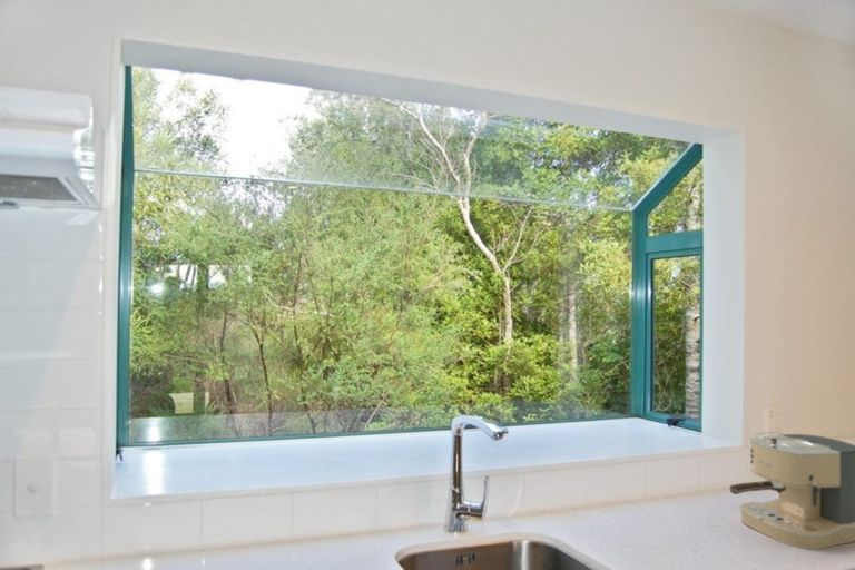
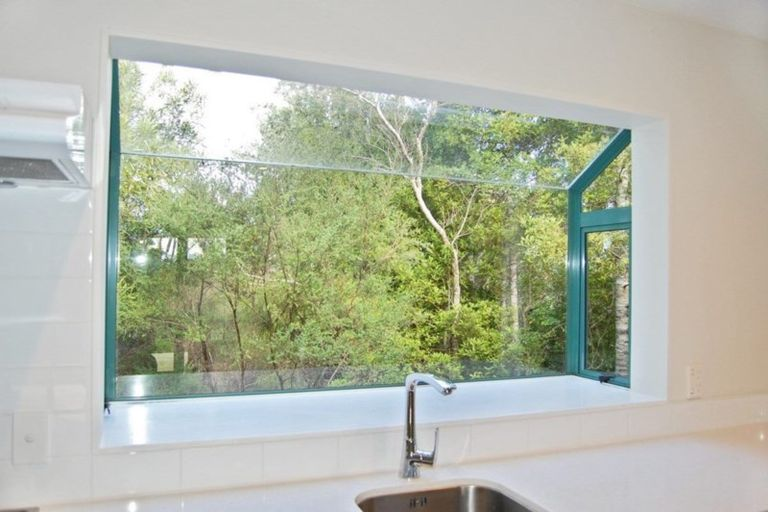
- coffee maker [728,431,855,550]
